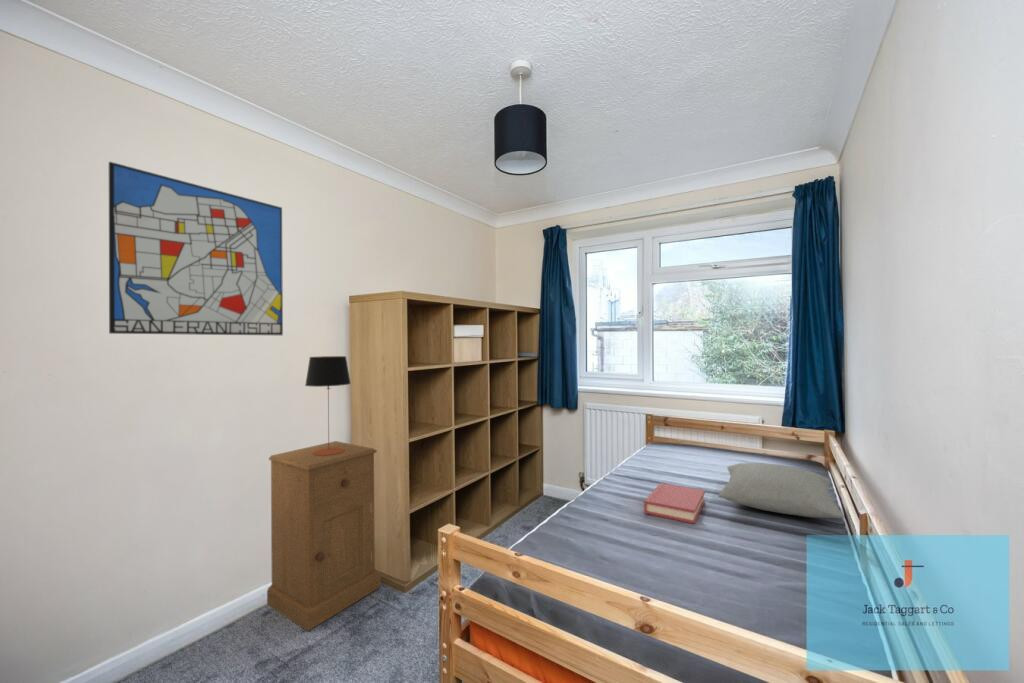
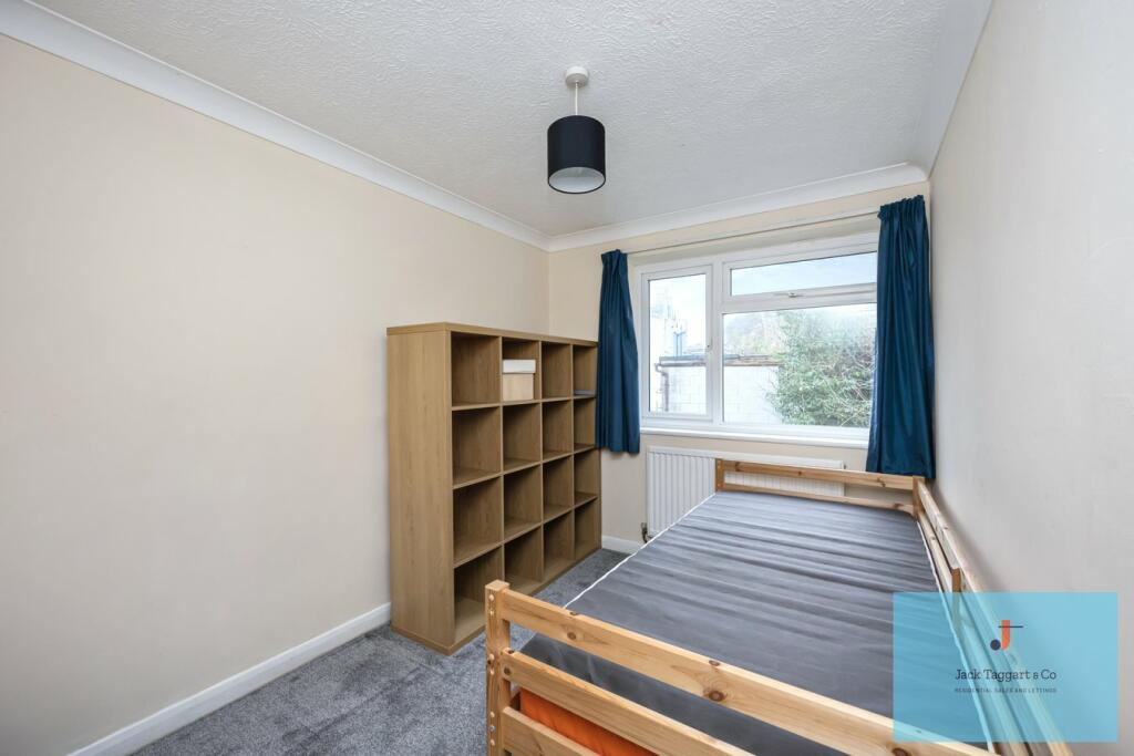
- table lamp [304,355,352,456]
- cabinet [266,440,382,632]
- pillow [717,462,844,519]
- hardback book [643,482,706,525]
- wall art [108,161,284,336]
